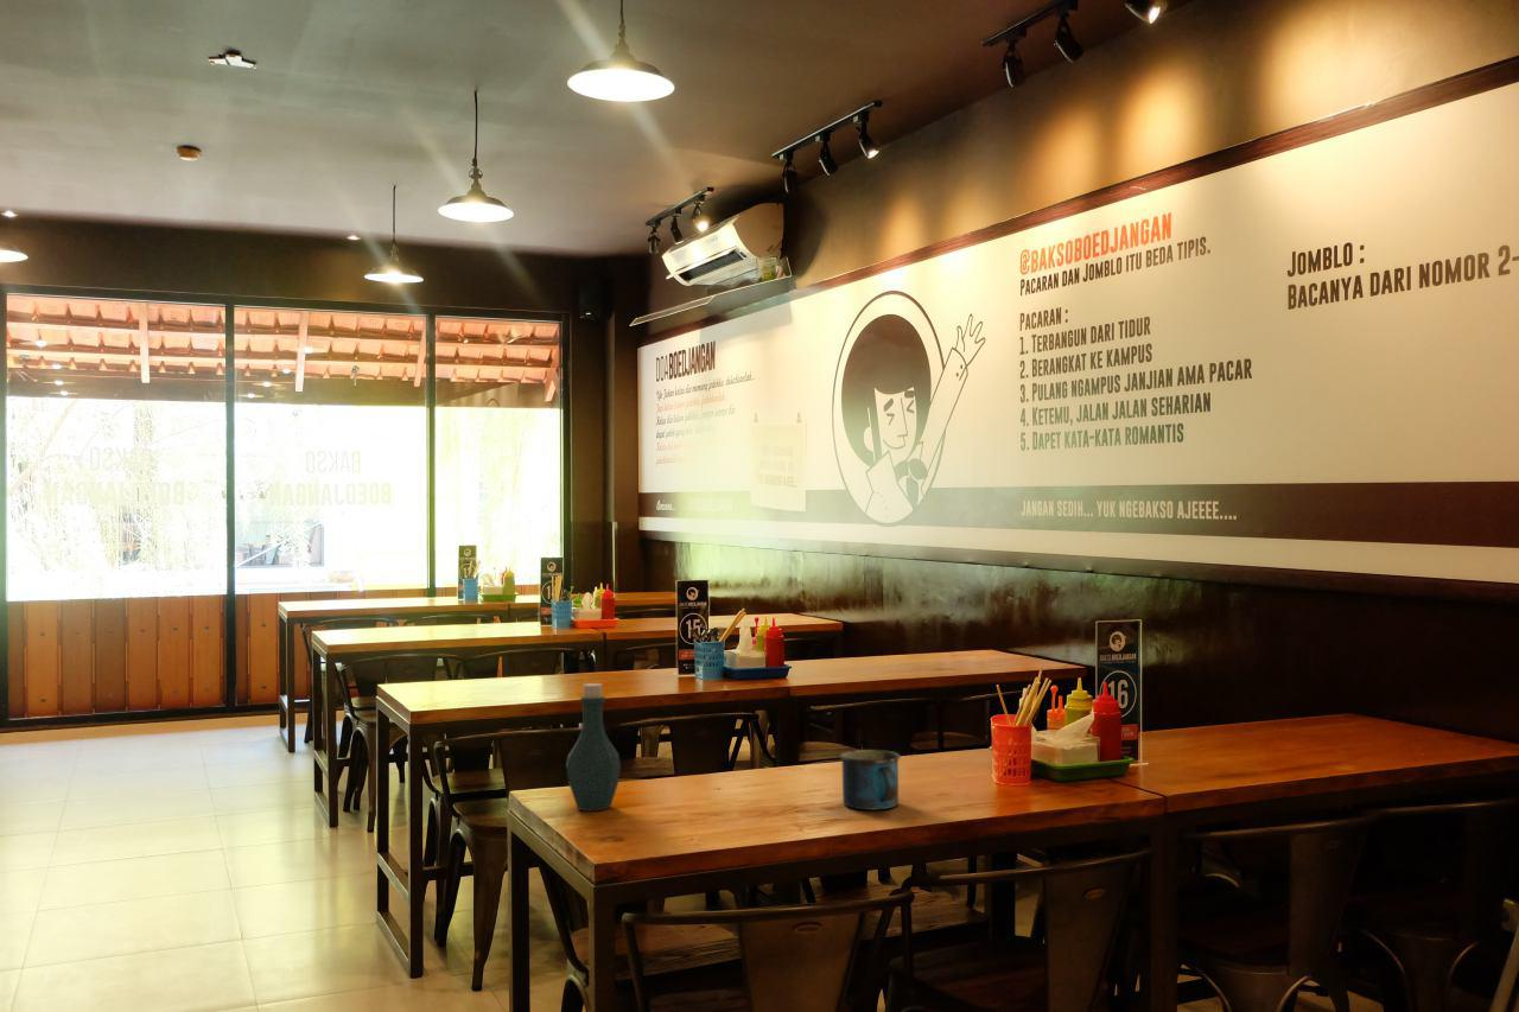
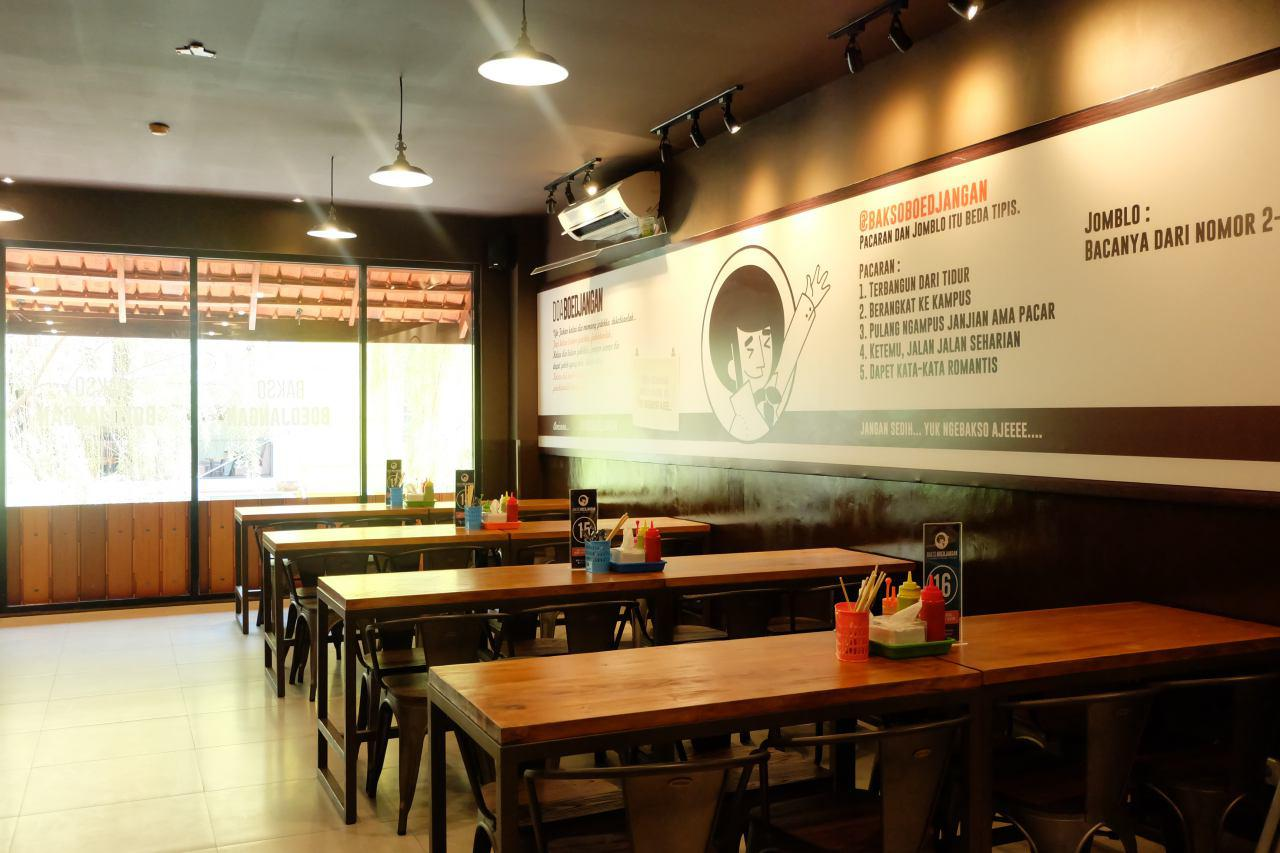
- mug [839,749,902,811]
- bottle [565,682,622,811]
